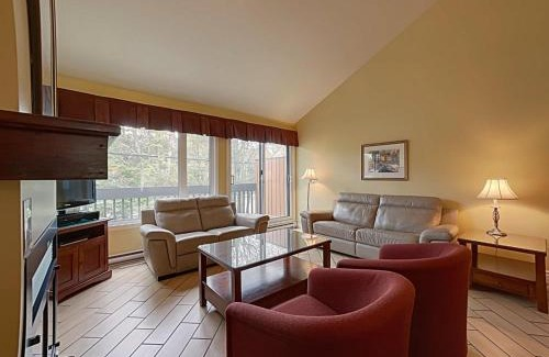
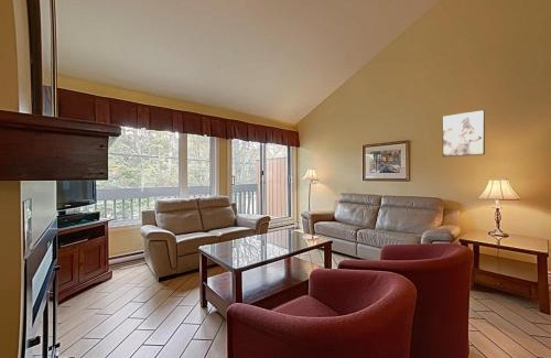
+ wall art [442,109,486,158]
